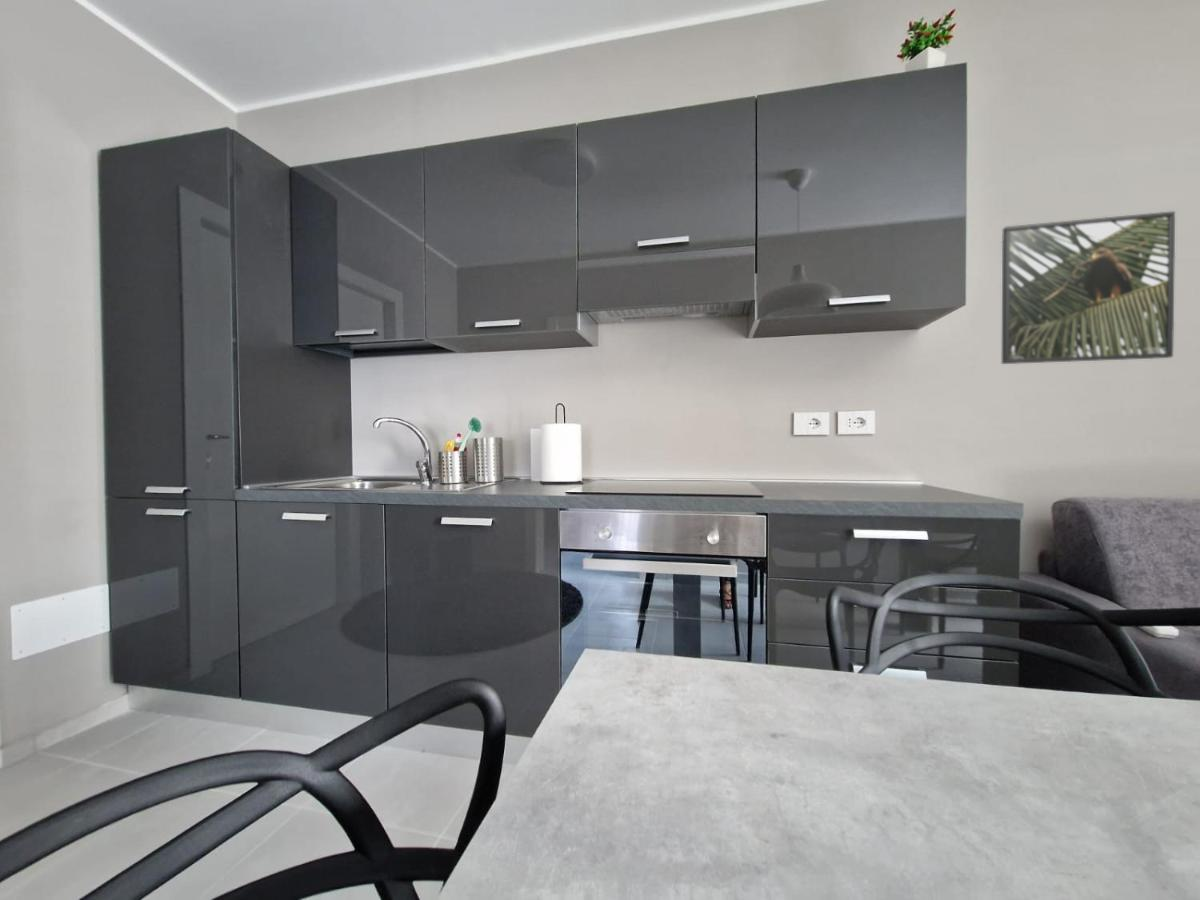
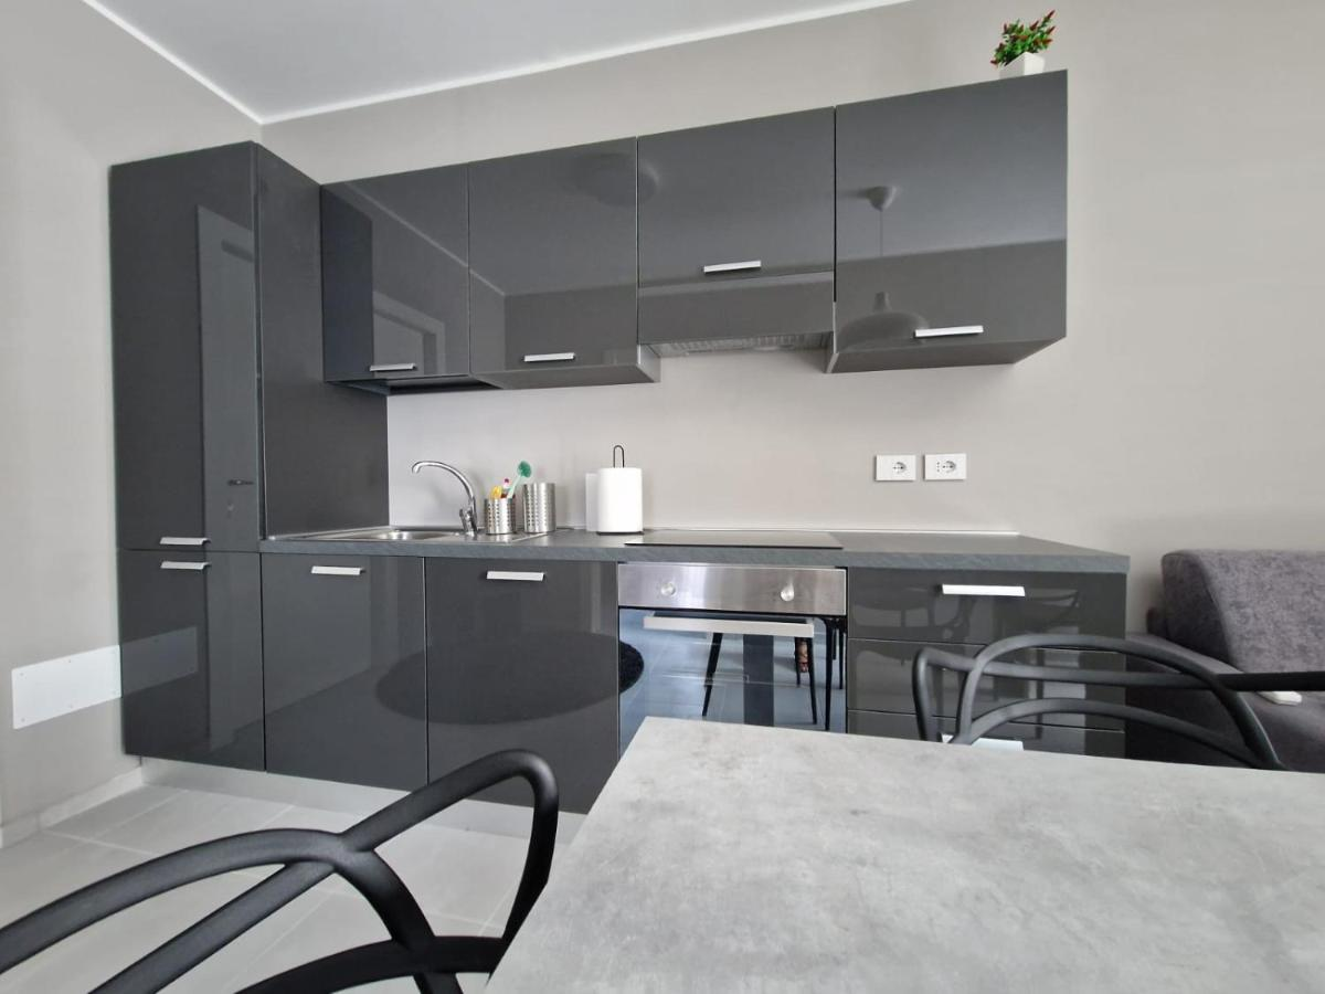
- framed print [1001,210,1176,365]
